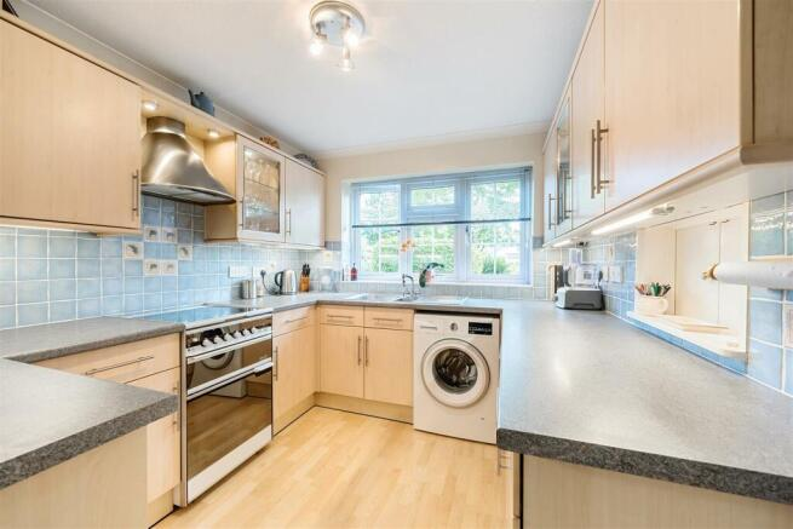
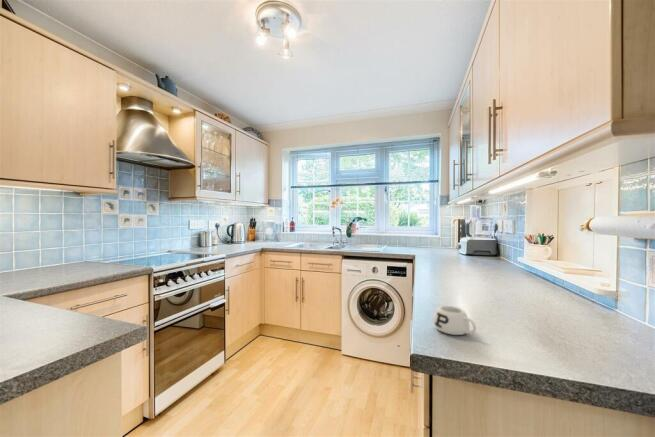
+ mug [433,305,477,336]
